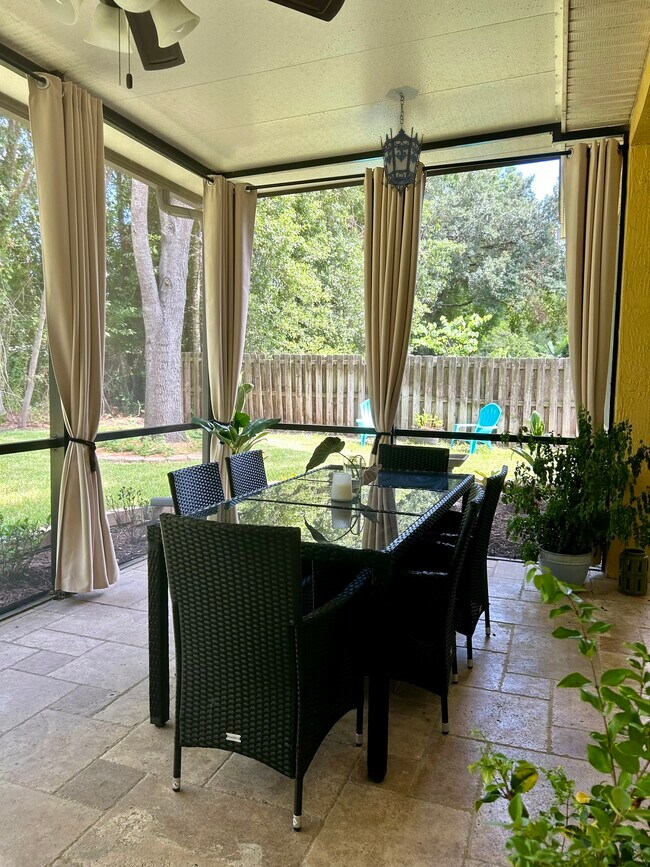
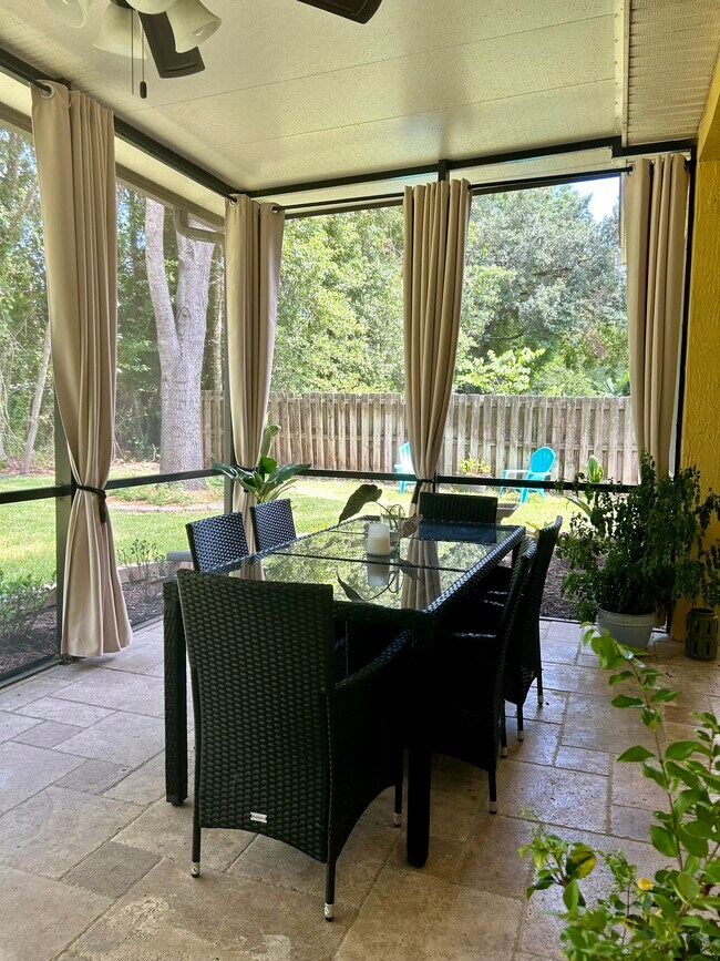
- hanging lantern [379,85,425,198]
